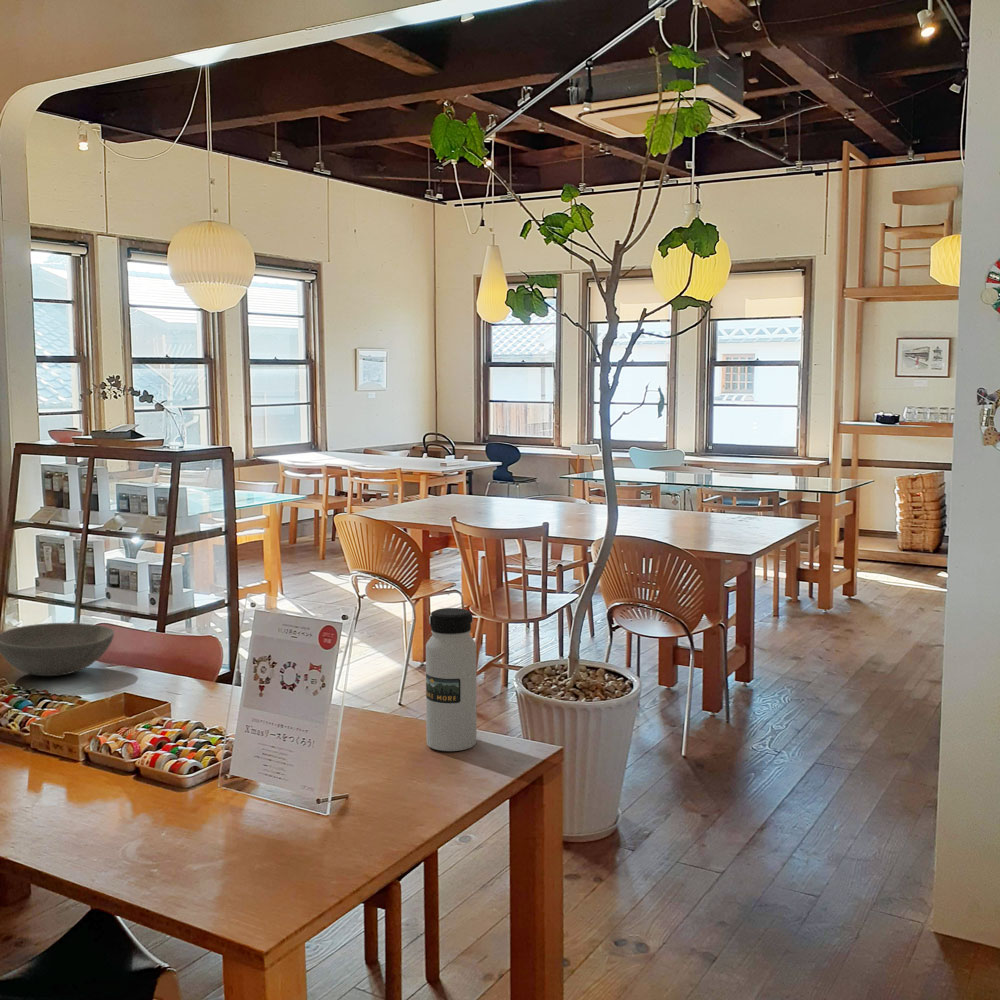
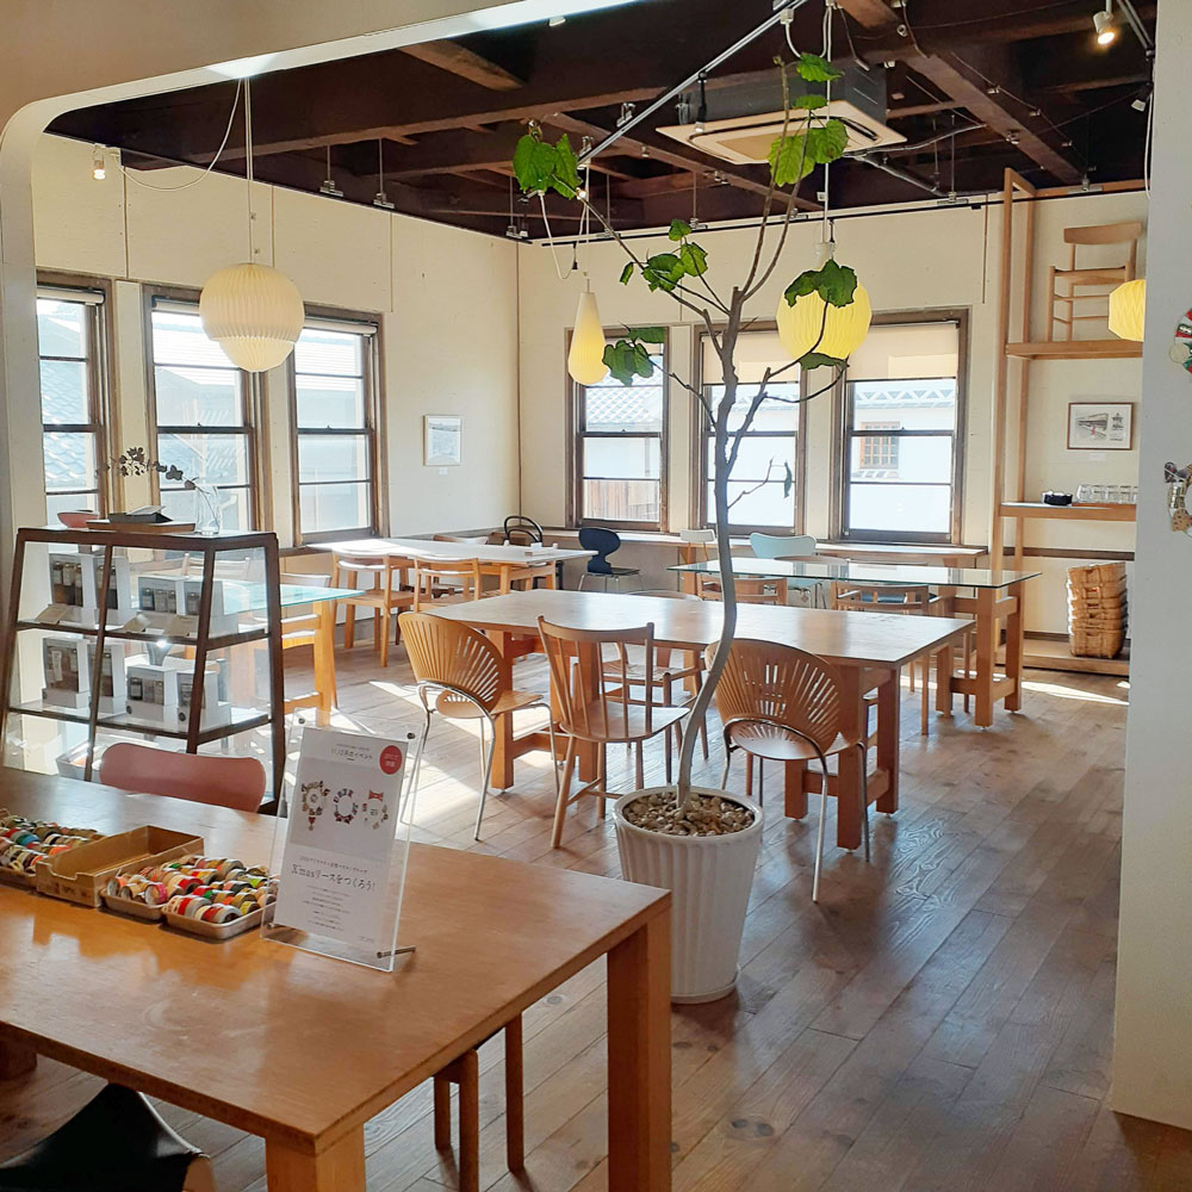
- bowl [0,622,115,677]
- water bottle [425,607,477,752]
